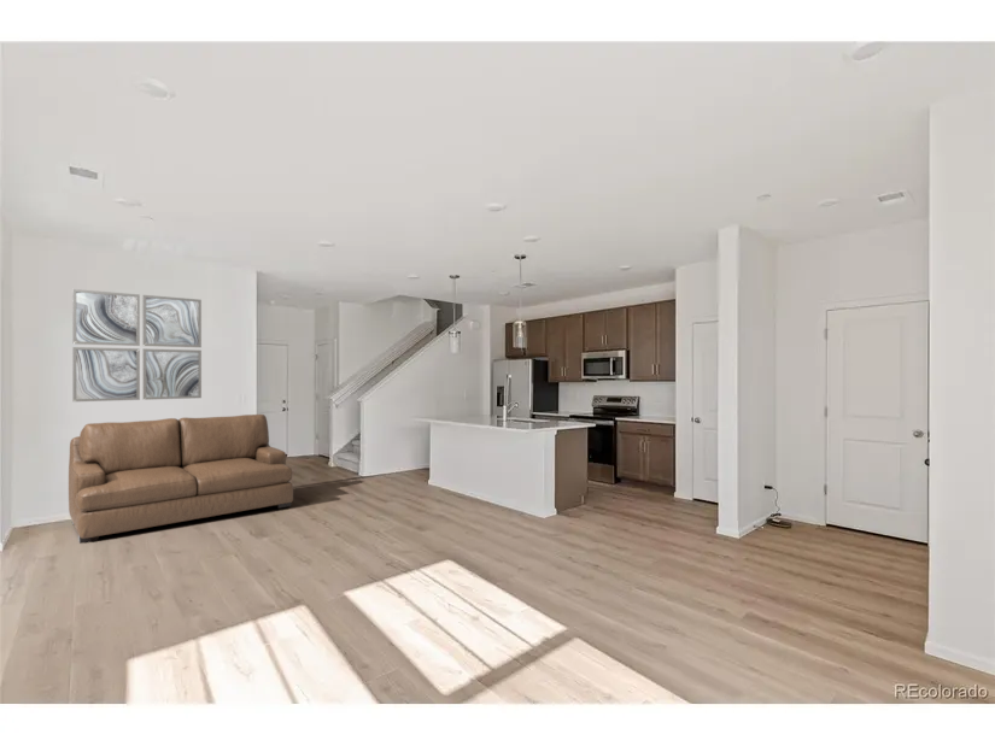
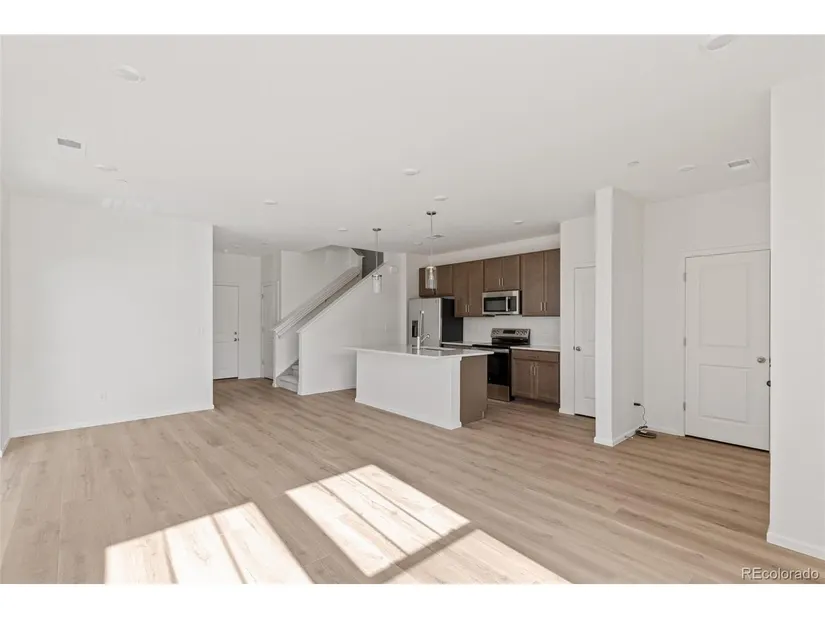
- wall art [71,288,203,403]
- sofa [68,413,294,545]
